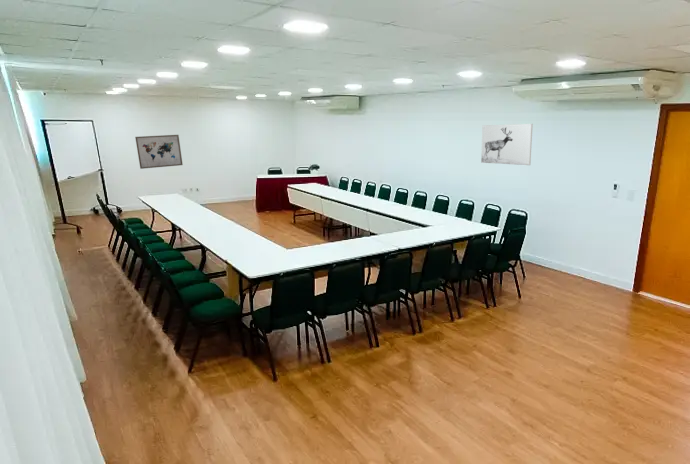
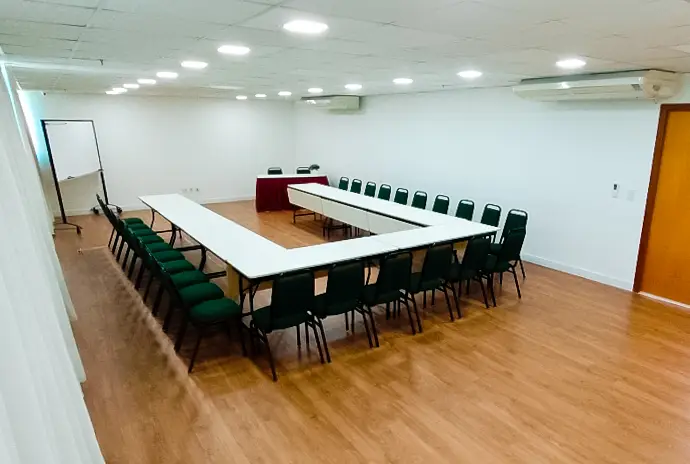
- wall art [134,134,184,170]
- wall art [480,123,534,166]
